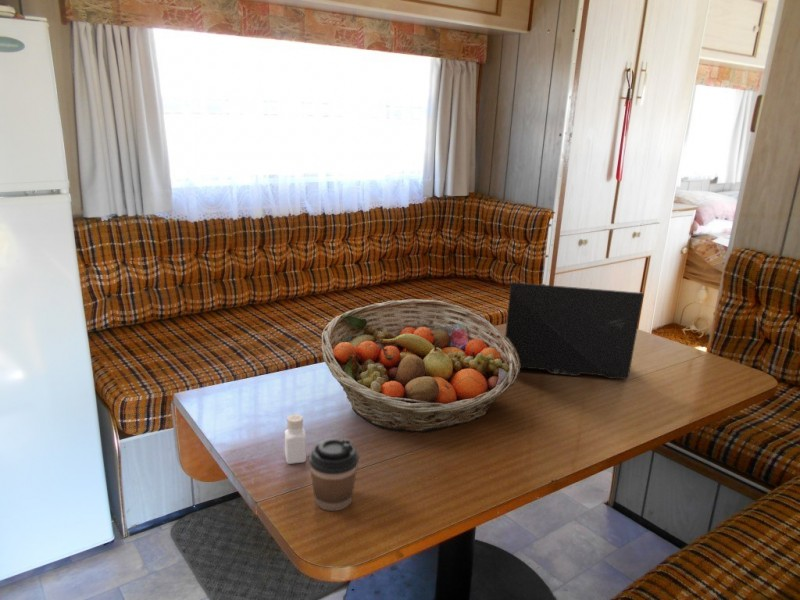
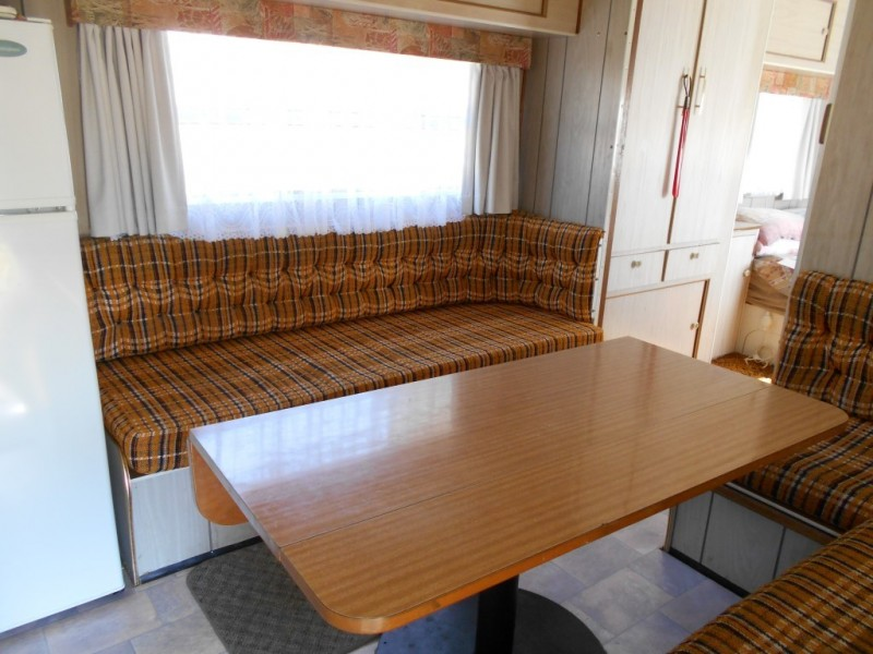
- laptop [504,281,645,380]
- fruit basket [321,298,521,434]
- pepper shaker [284,413,307,465]
- coffee cup [308,437,360,512]
